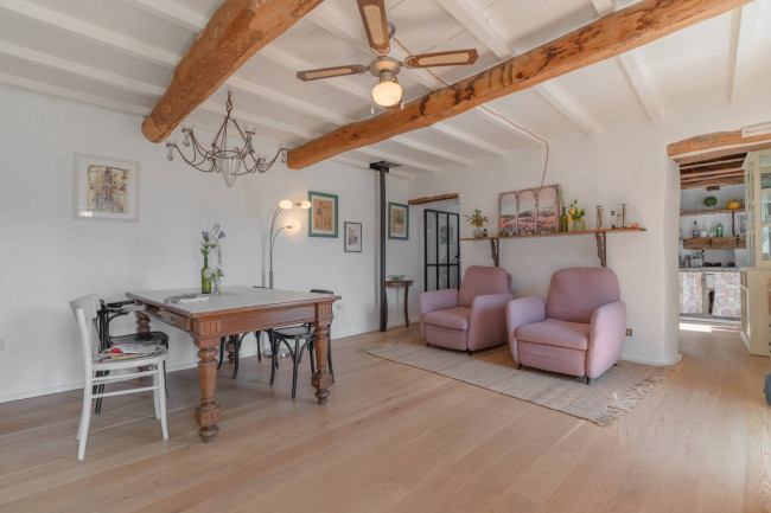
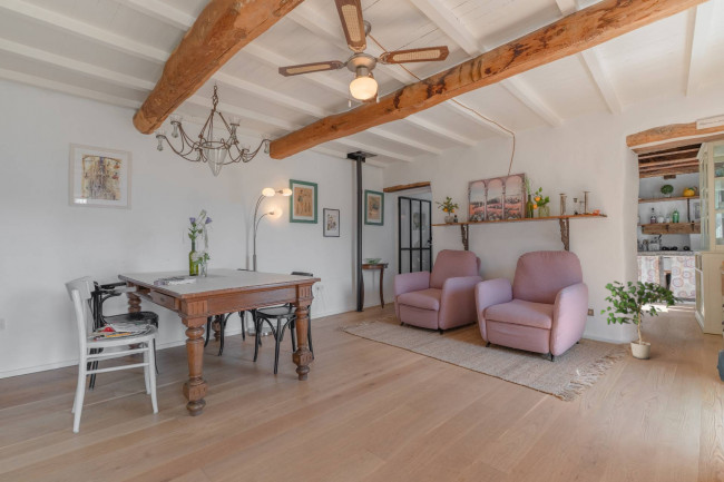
+ potted plant [599,279,684,361]
